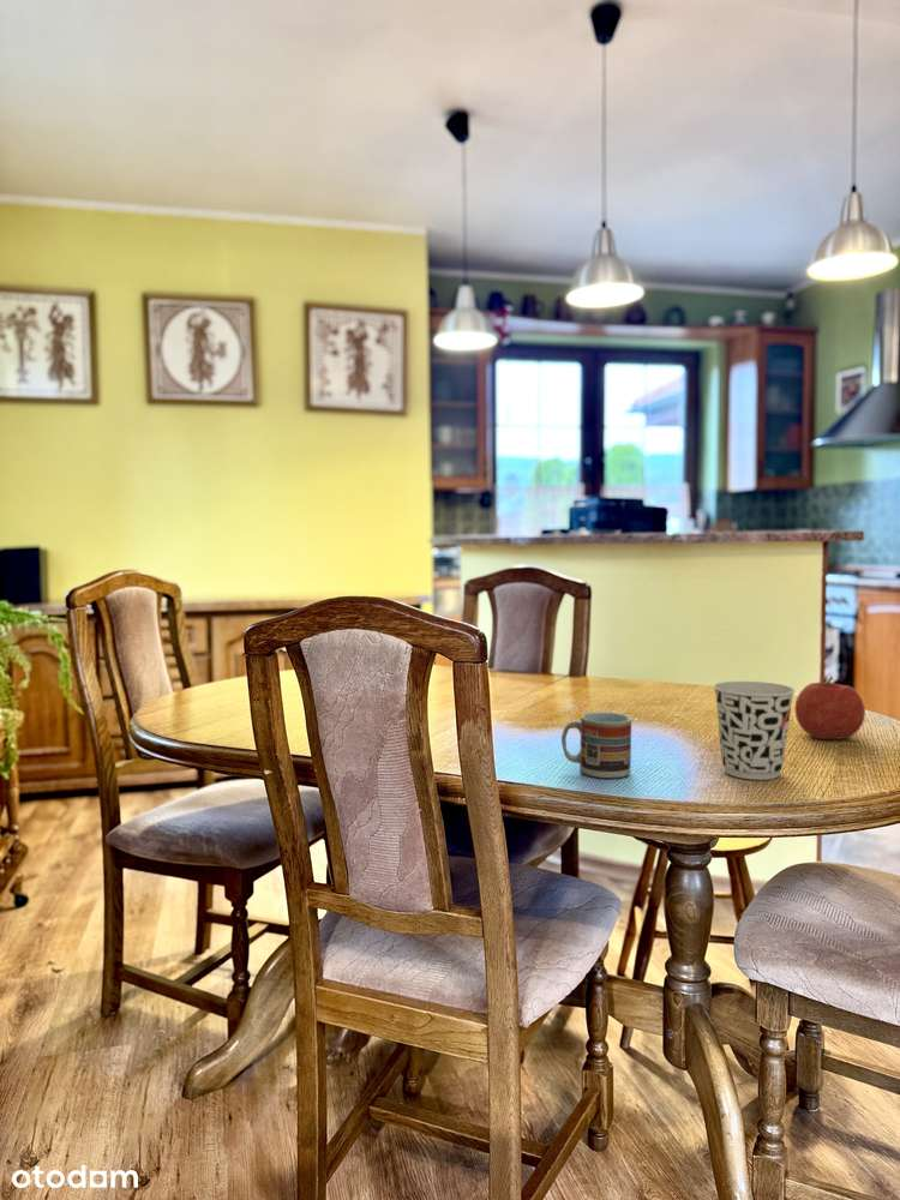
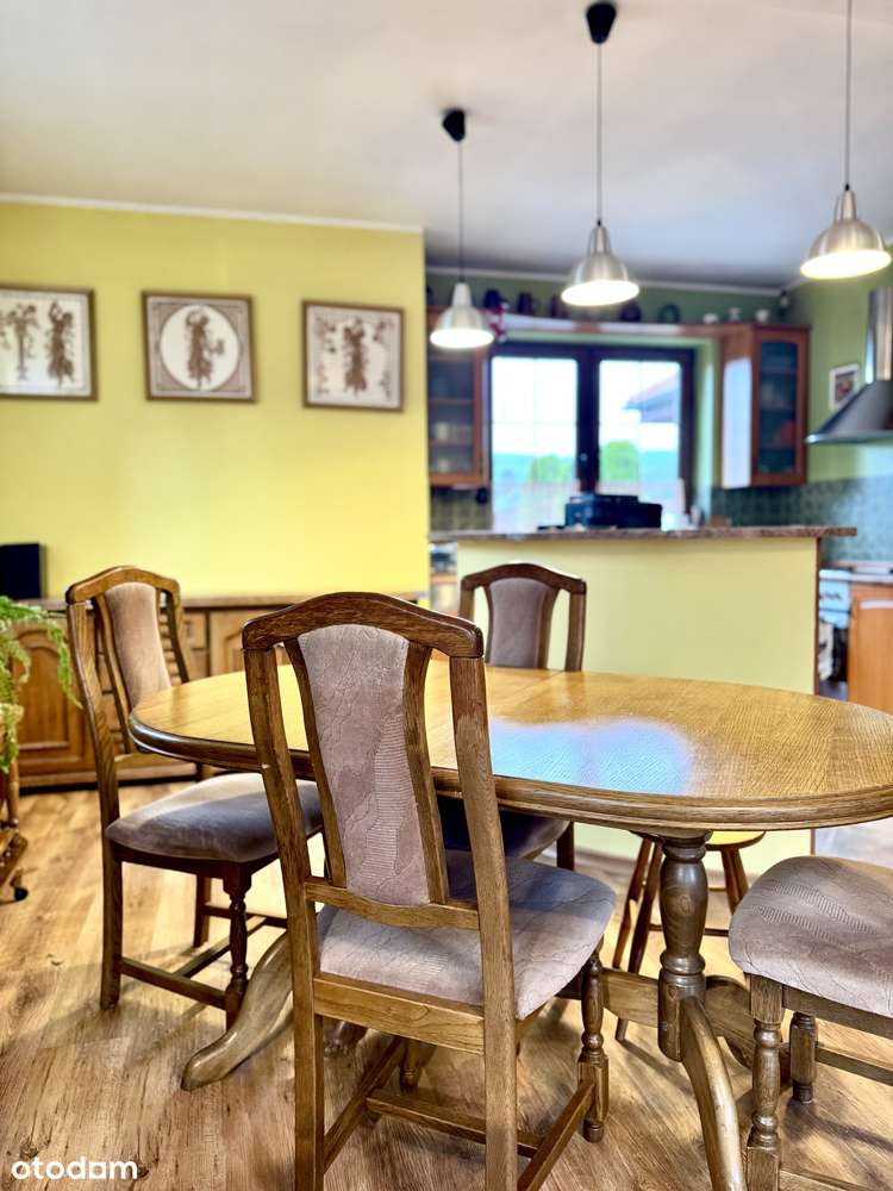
- fruit [794,676,866,740]
- cup [712,680,796,781]
- cup [560,710,634,779]
